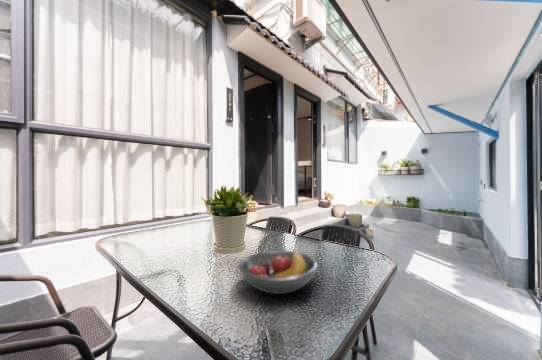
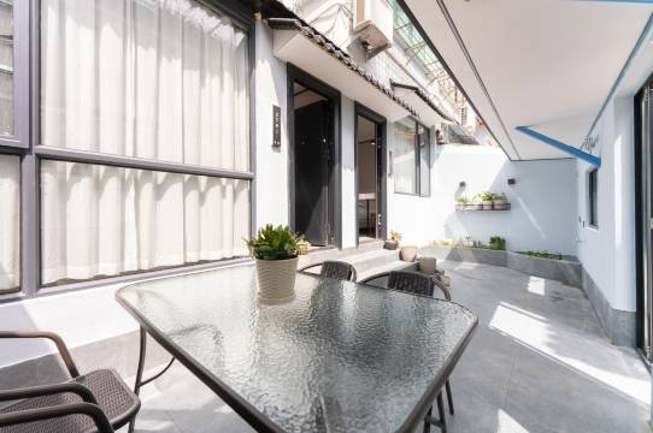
- fruit bowl [237,248,319,295]
